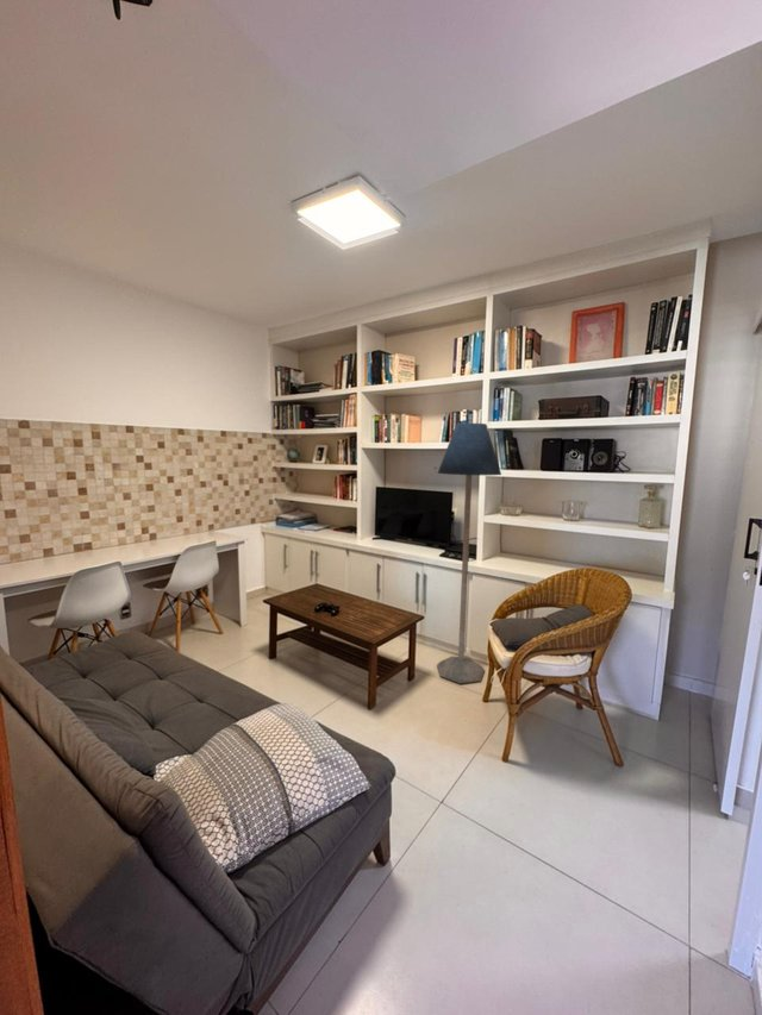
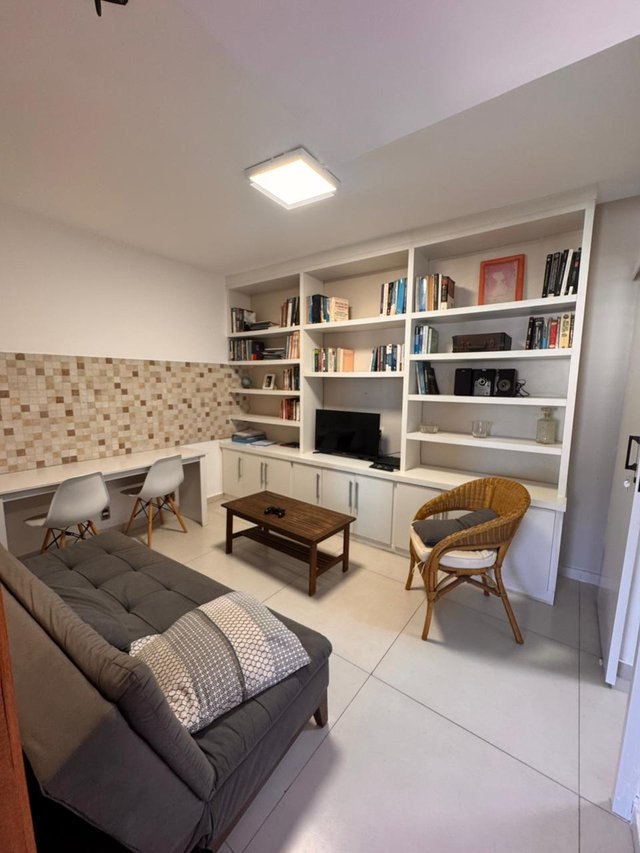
- floor lamp [436,422,502,684]
